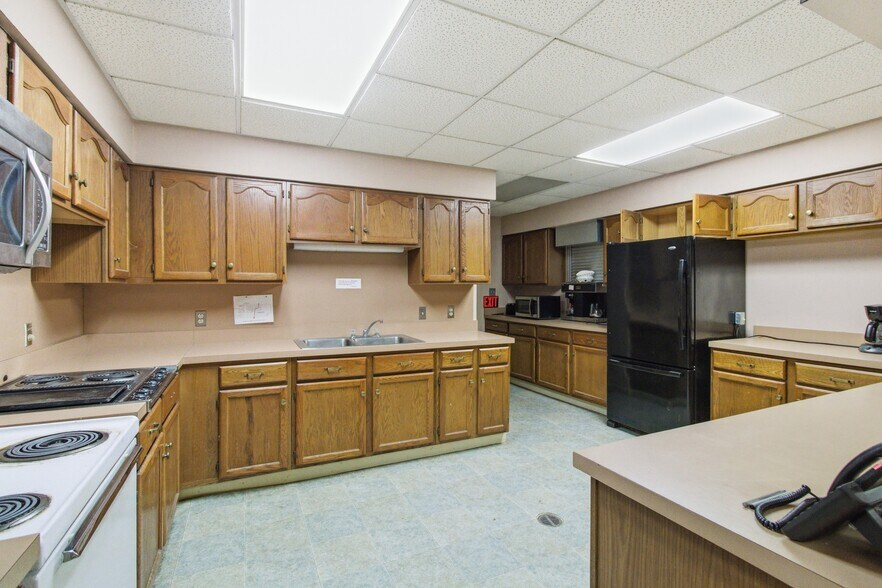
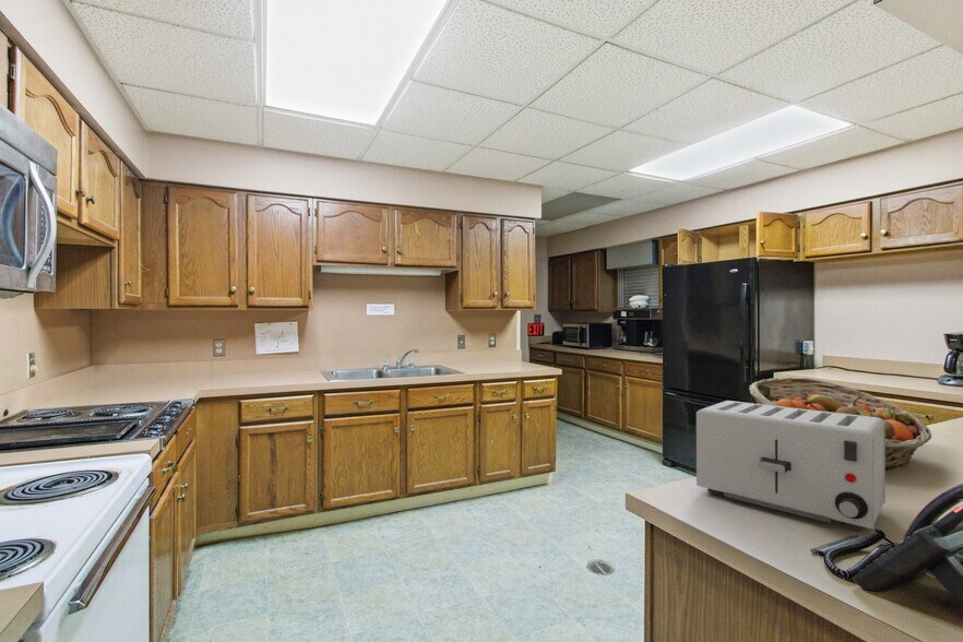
+ toaster [696,400,887,532]
+ fruit basket [748,377,932,472]
